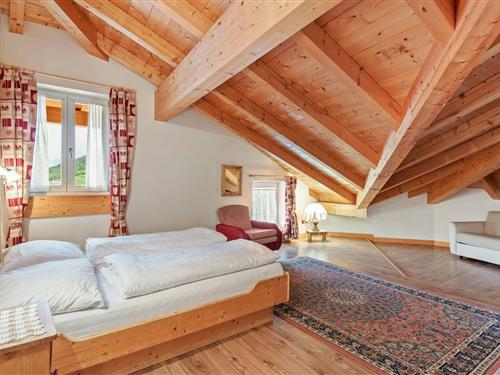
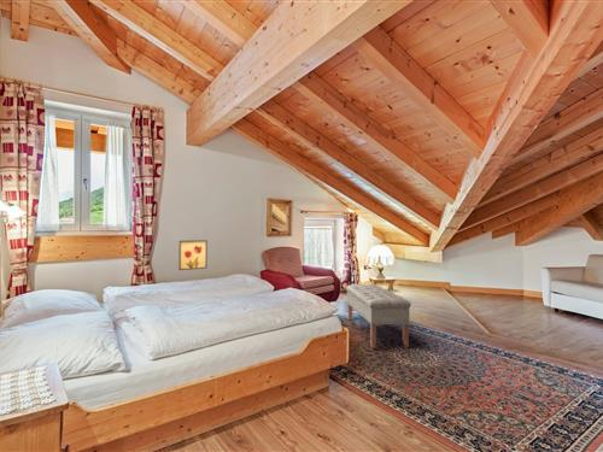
+ bench [345,283,412,350]
+ wall art [177,239,209,271]
